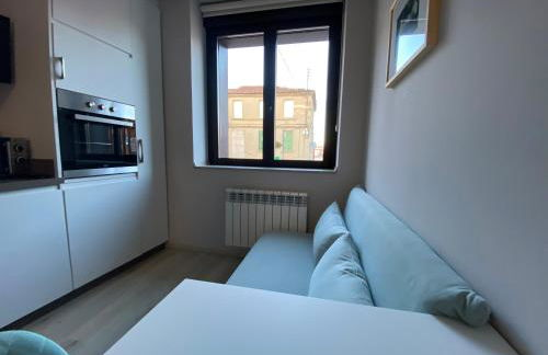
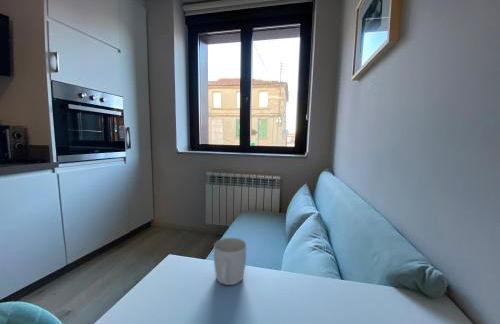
+ mug [213,237,247,286]
